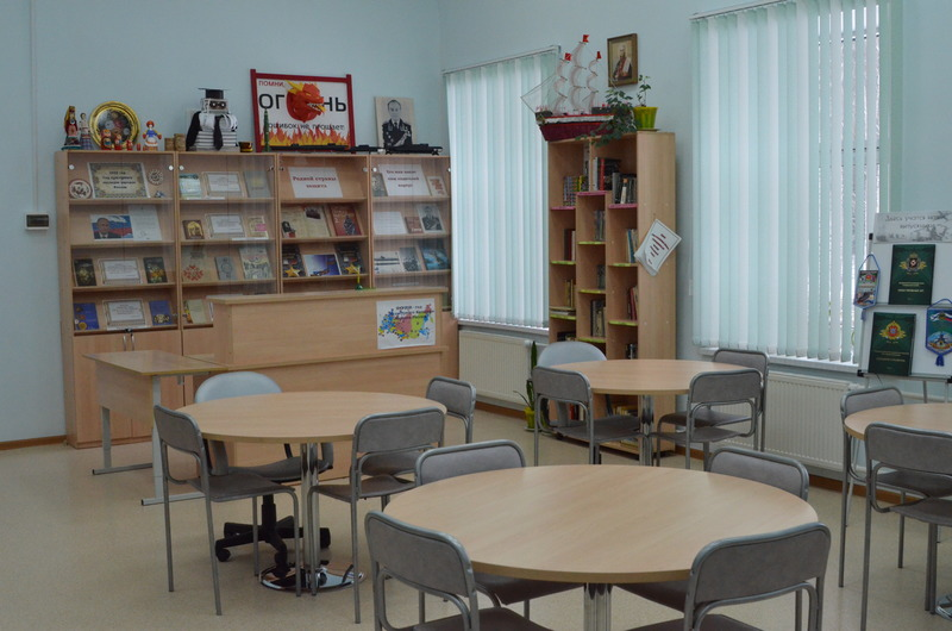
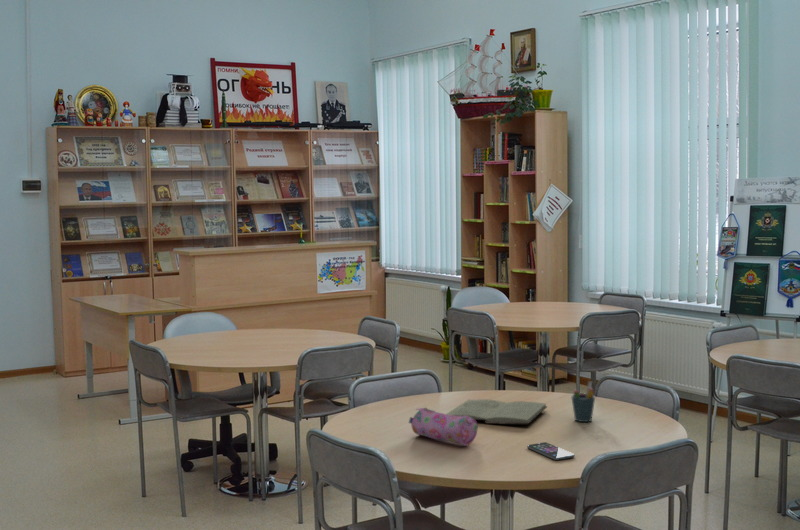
+ book [446,399,548,425]
+ pen holder [570,380,596,423]
+ pencil case [408,407,479,447]
+ smartphone [526,441,576,461]
